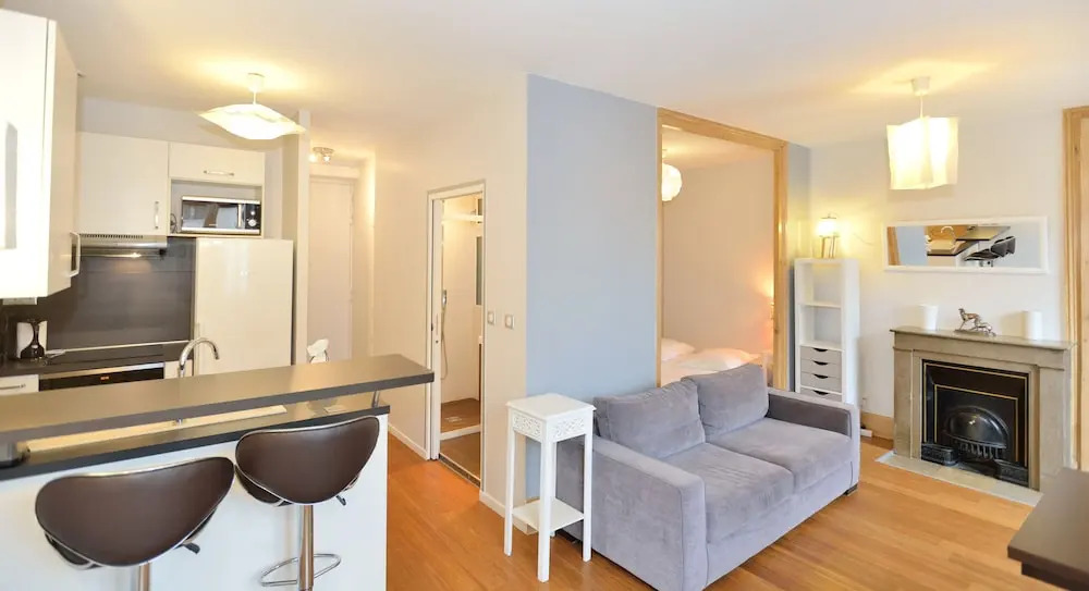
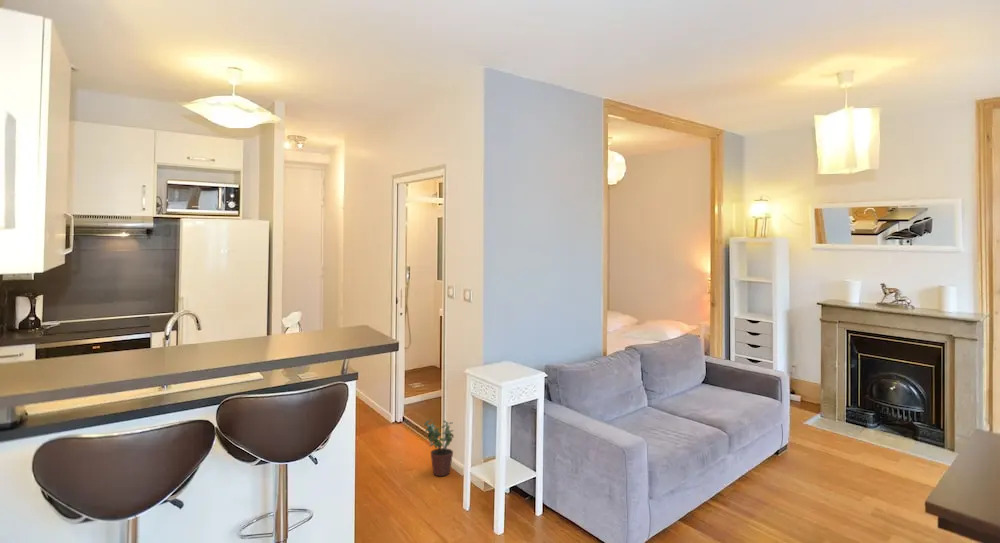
+ potted plant [423,418,455,477]
